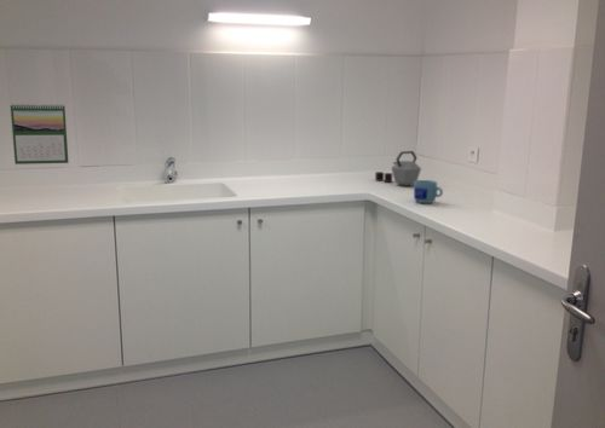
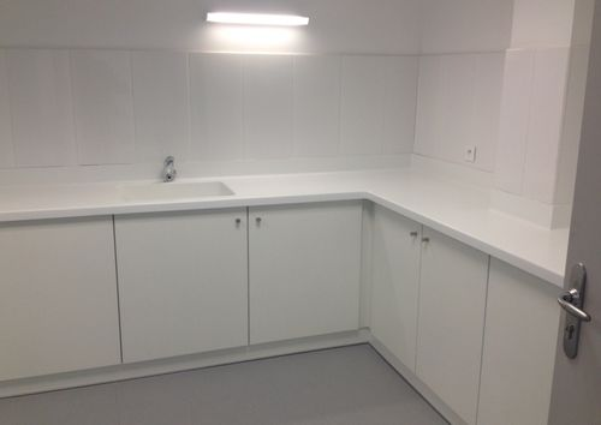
- mug [413,179,444,204]
- kettle [374,150,422,187]
- calendar [10,102,69,166]
